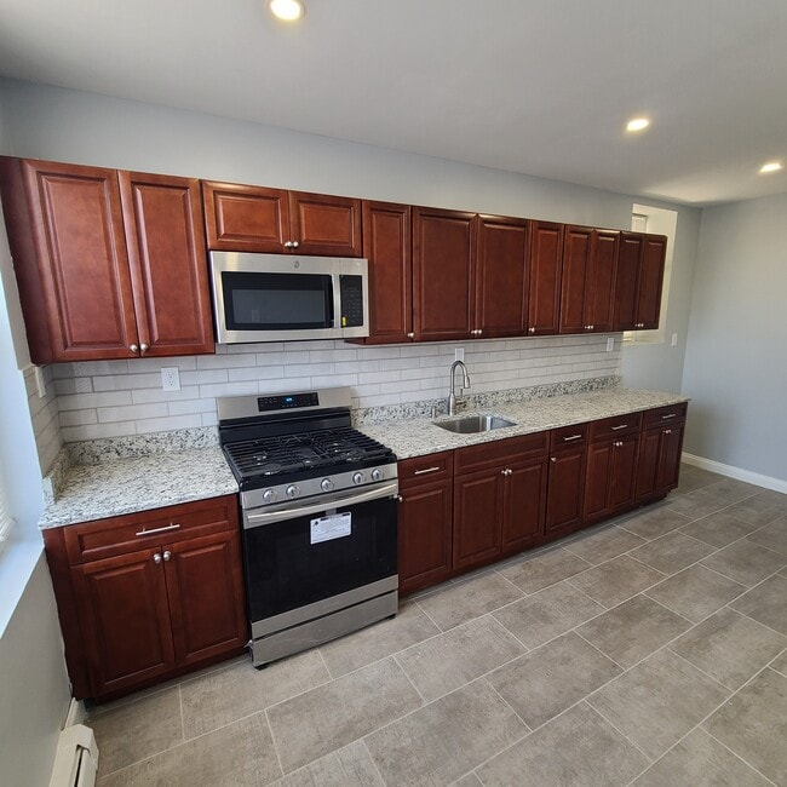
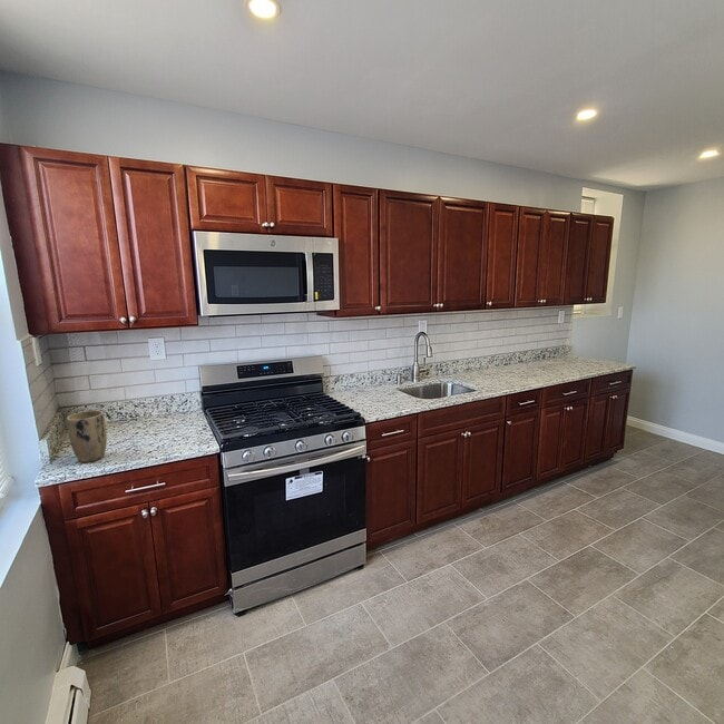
+ plant pot [66,409,108,463]
